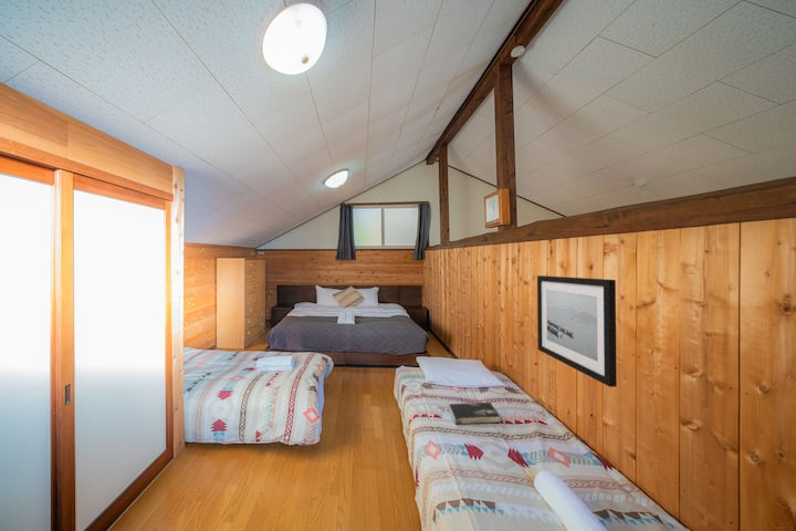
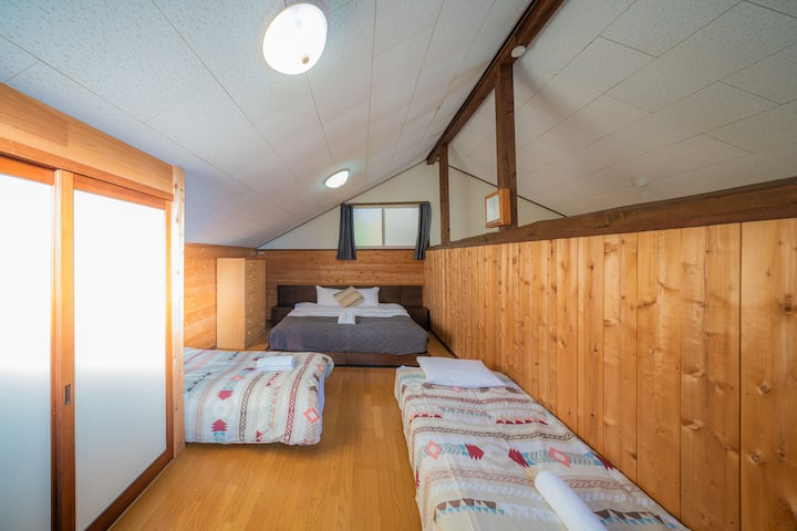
- book [448,402,502,425]
- wall art [536,274,618,388]
